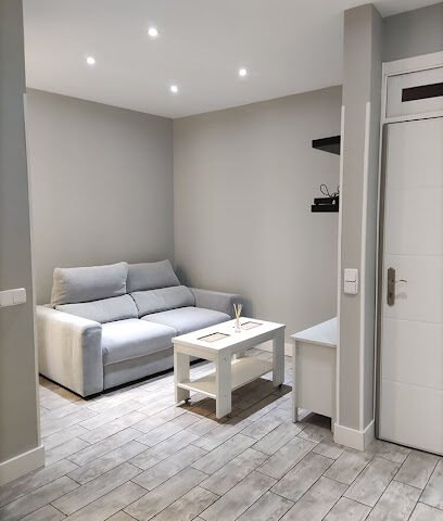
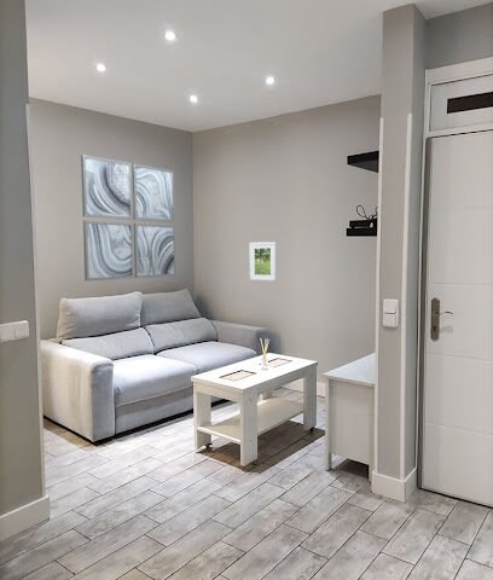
+ wall art [80,153,178,282]
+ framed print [249,240,278,282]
